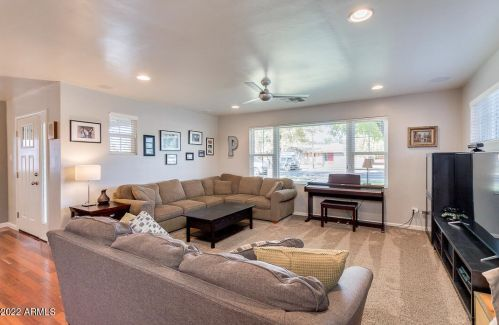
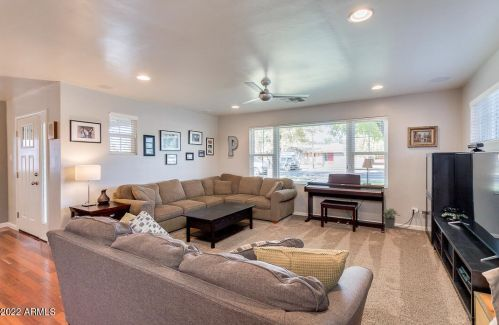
+ potted plant [380,207,401,229]
